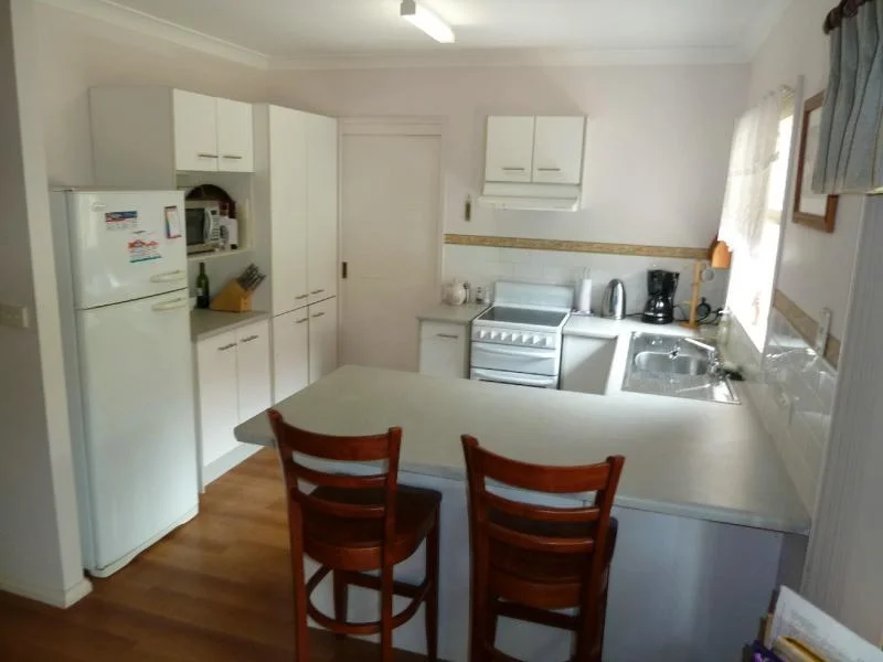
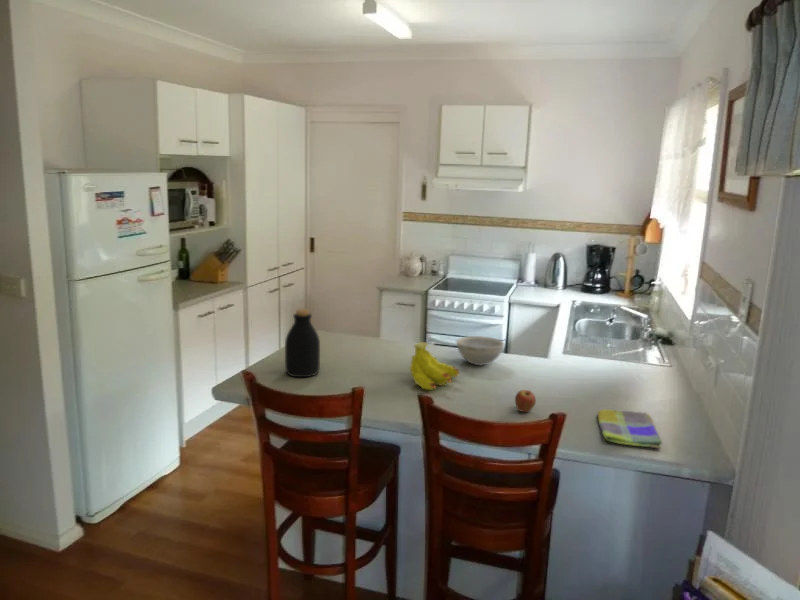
+ fruit [514,389,537,413]
+ bottle [284,308,321,378]
+ fruit [409,341,461,391]
+ dish towel [597,408,663,449]
+ bowl [455,335,505,366]
